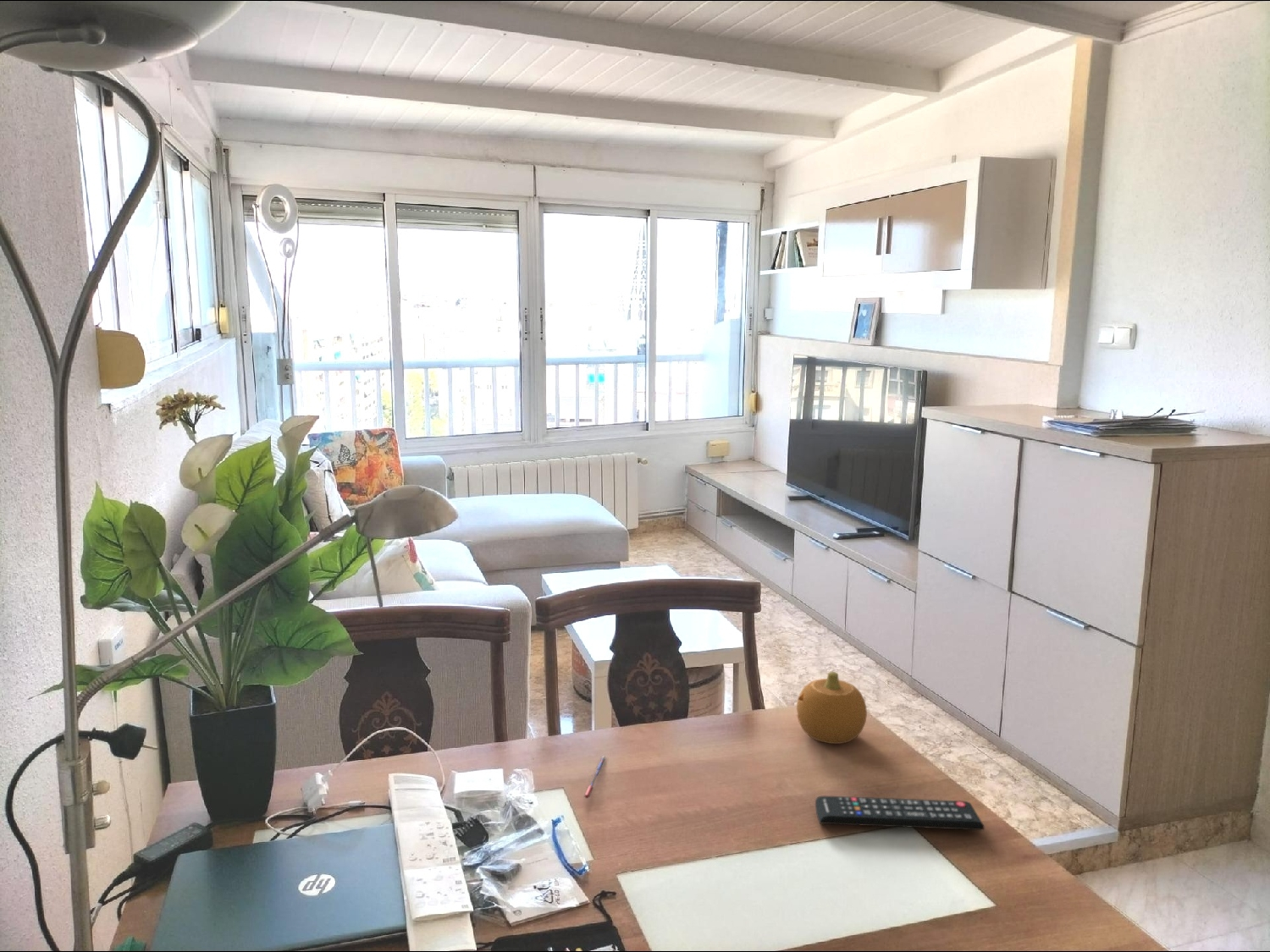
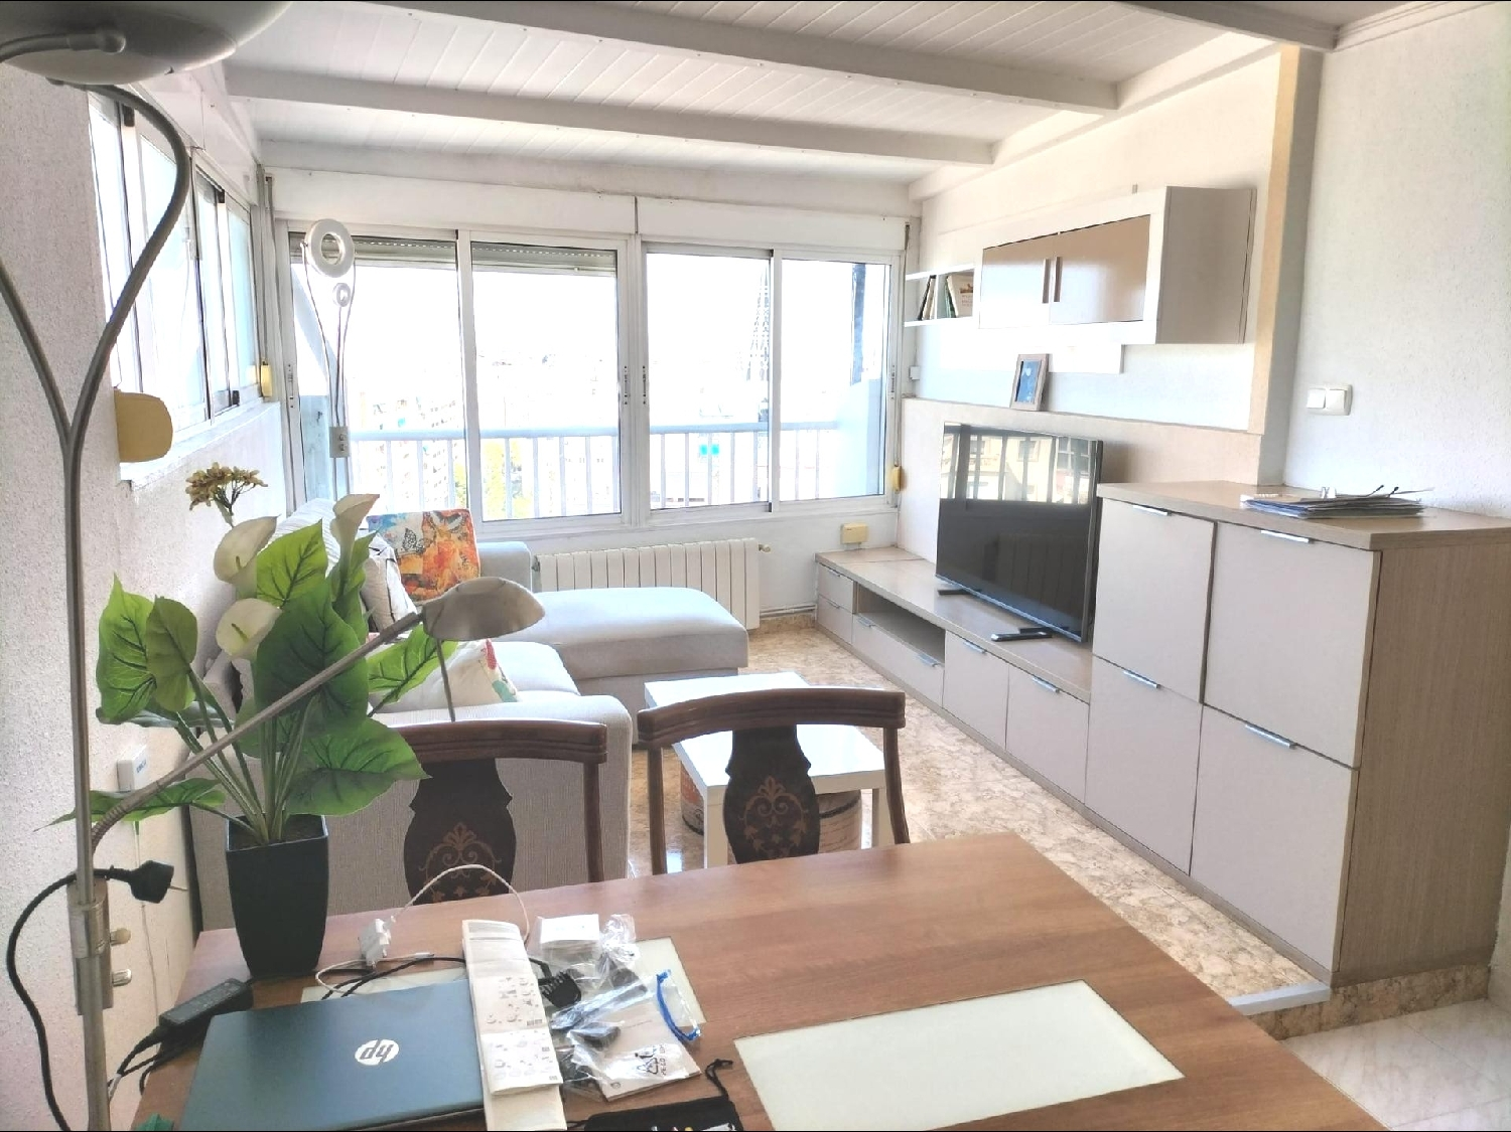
- fruit [796,671,868,745]
- pen [583,756,607,800]
- remote control [814,795,986,831]
